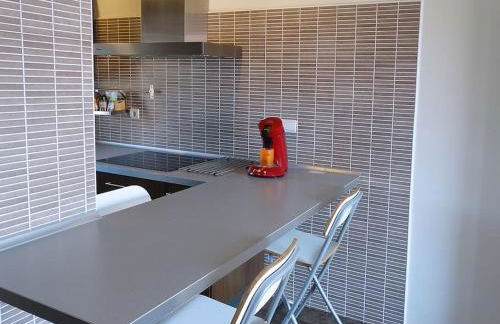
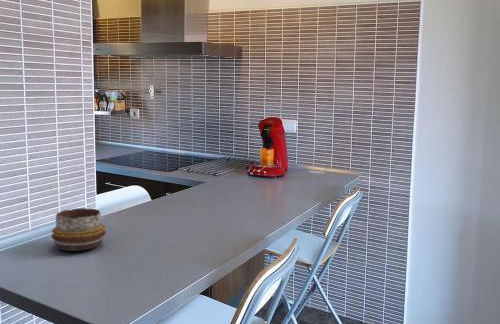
+ decorative bowl [51,207,107,252]
